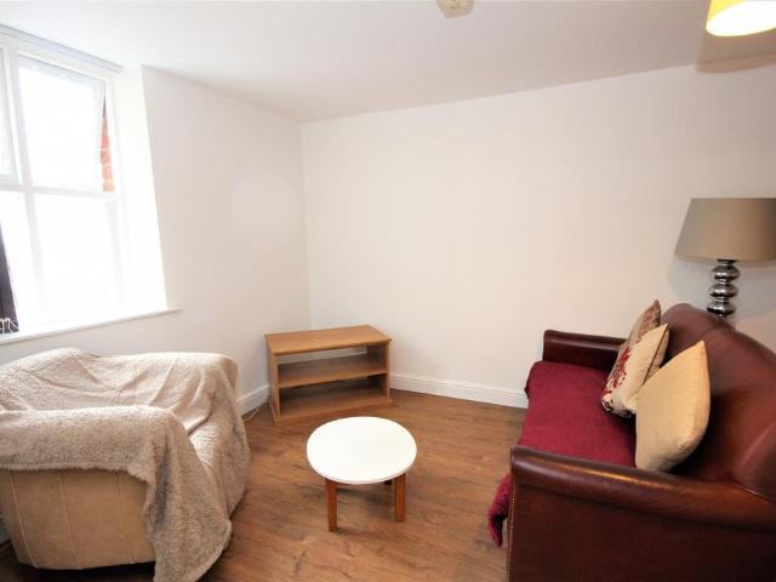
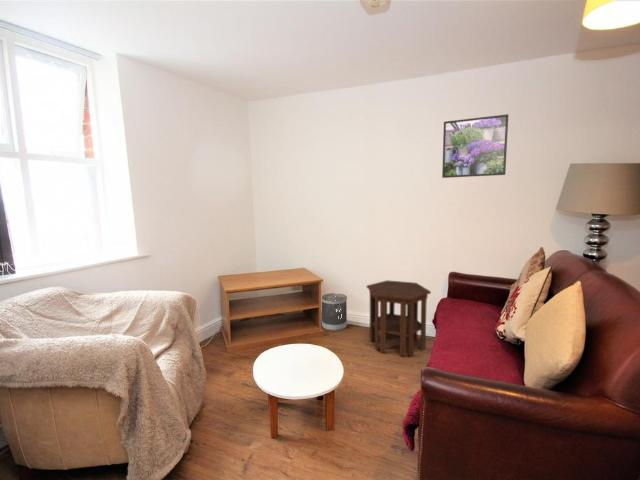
+ side table [366,279,432,358]
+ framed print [441,113,509,179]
+ wastebasket [320,292,348,332]
